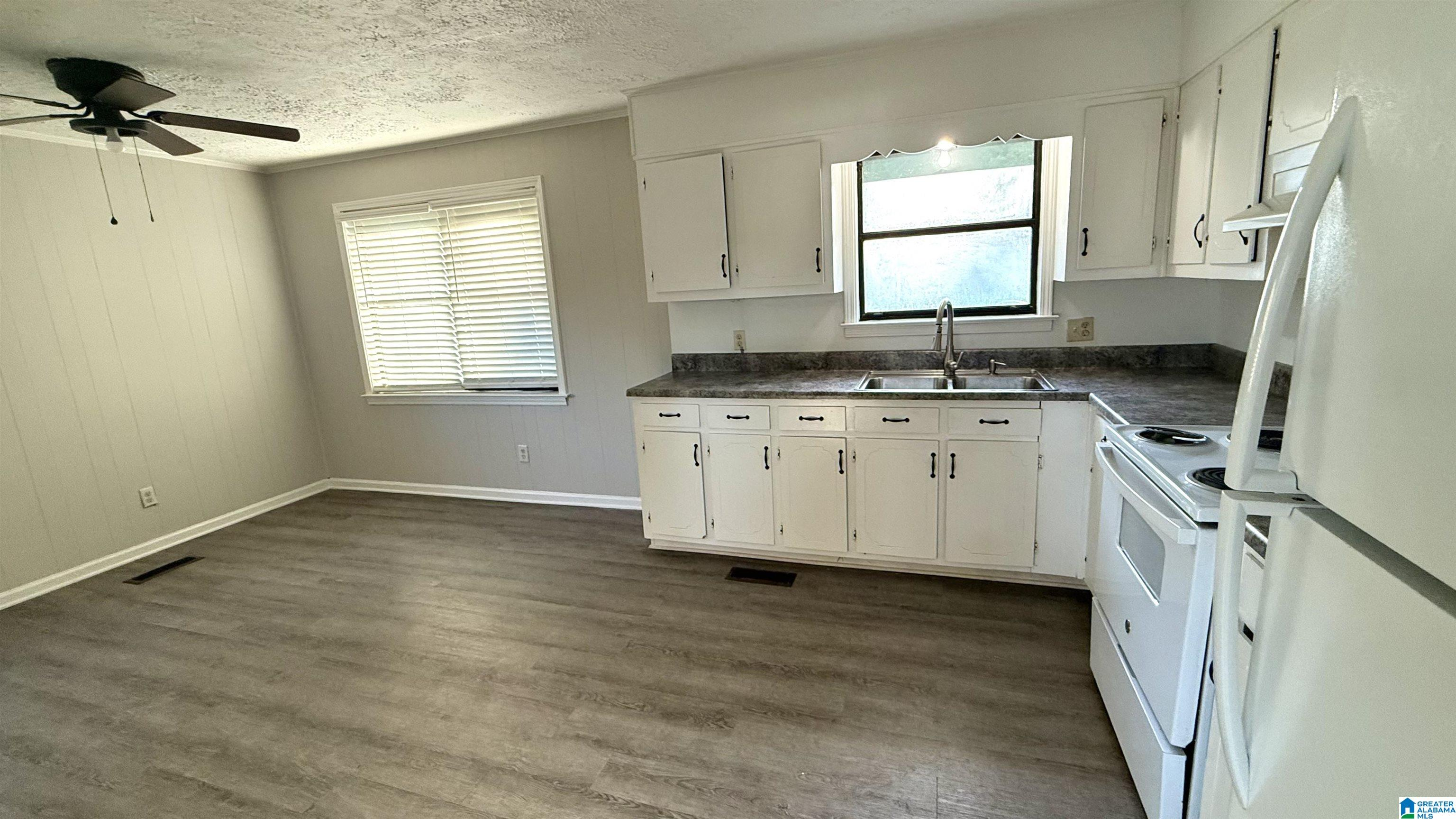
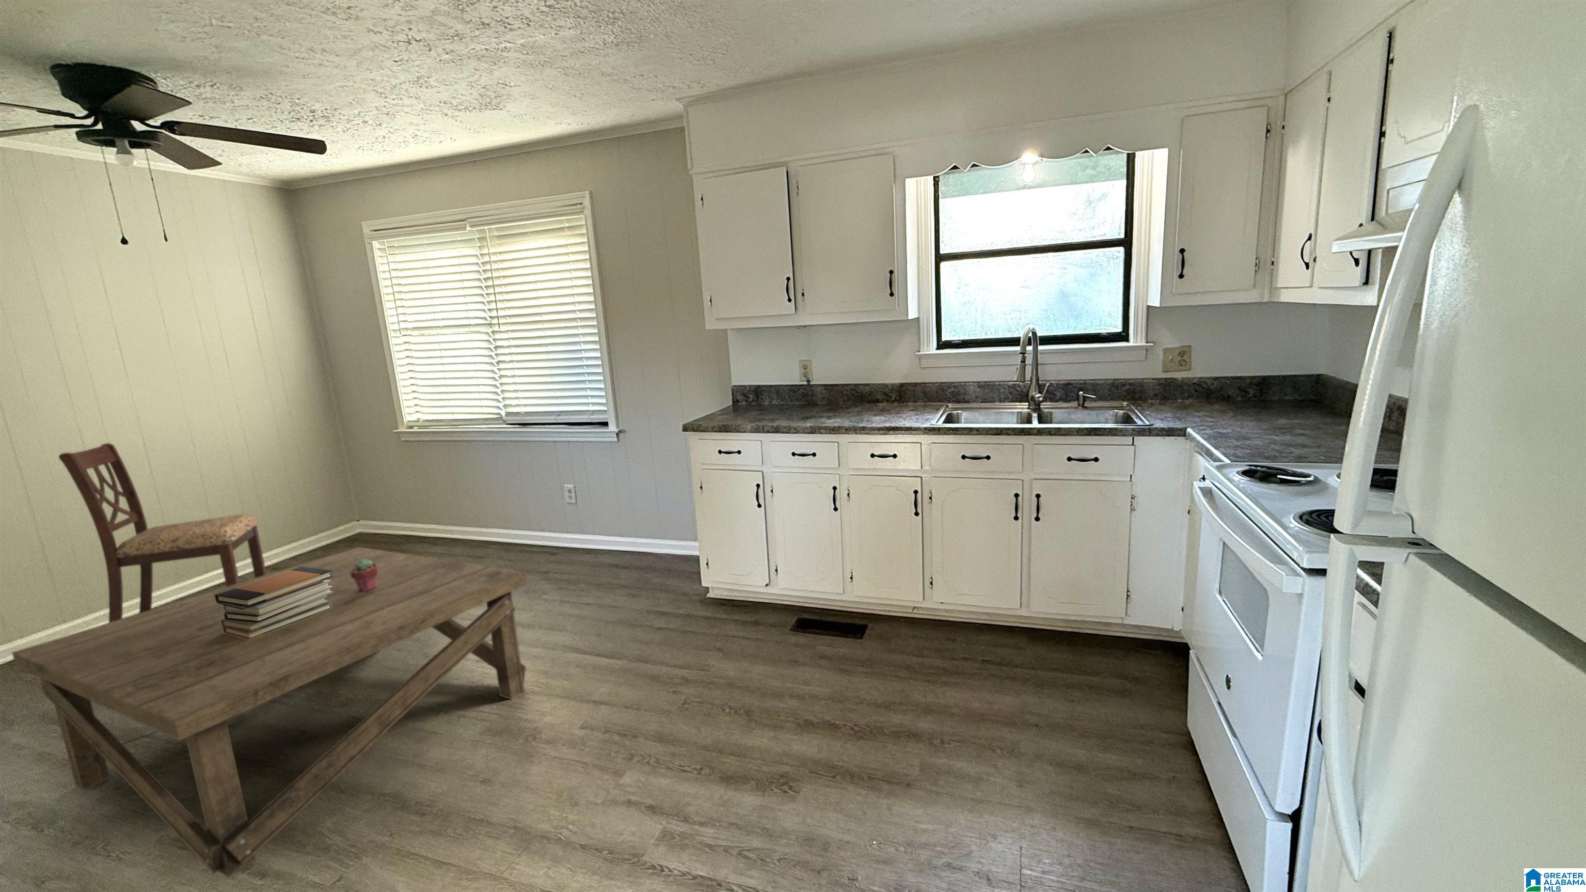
+ coffee table [11,547,528,878]
+ book stack [215,566,333,639]
+ chair [59,442,268,623]
+ potted succulent [350,560,378,591]
